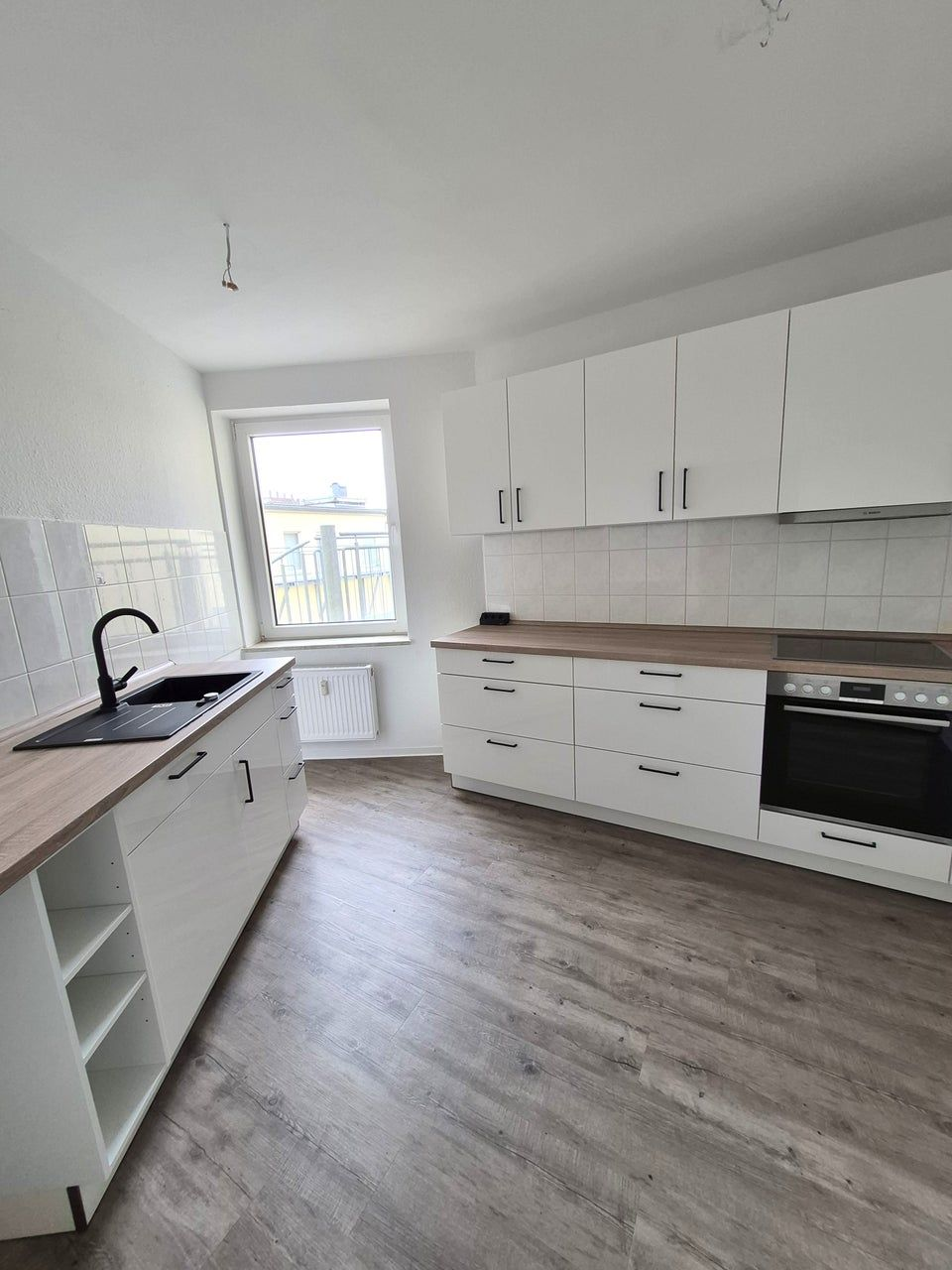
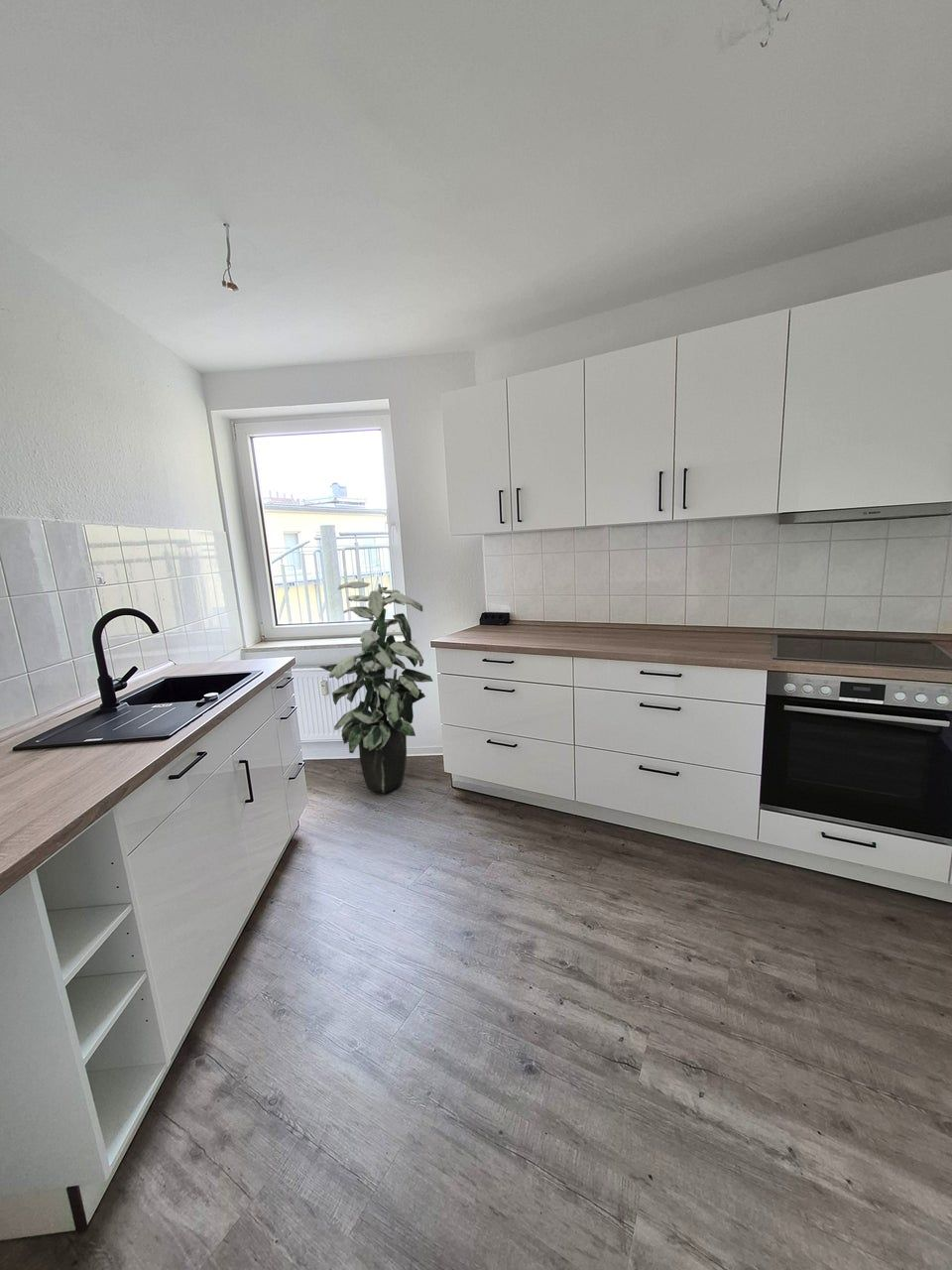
+ indoor plant [318,580,433,794]
